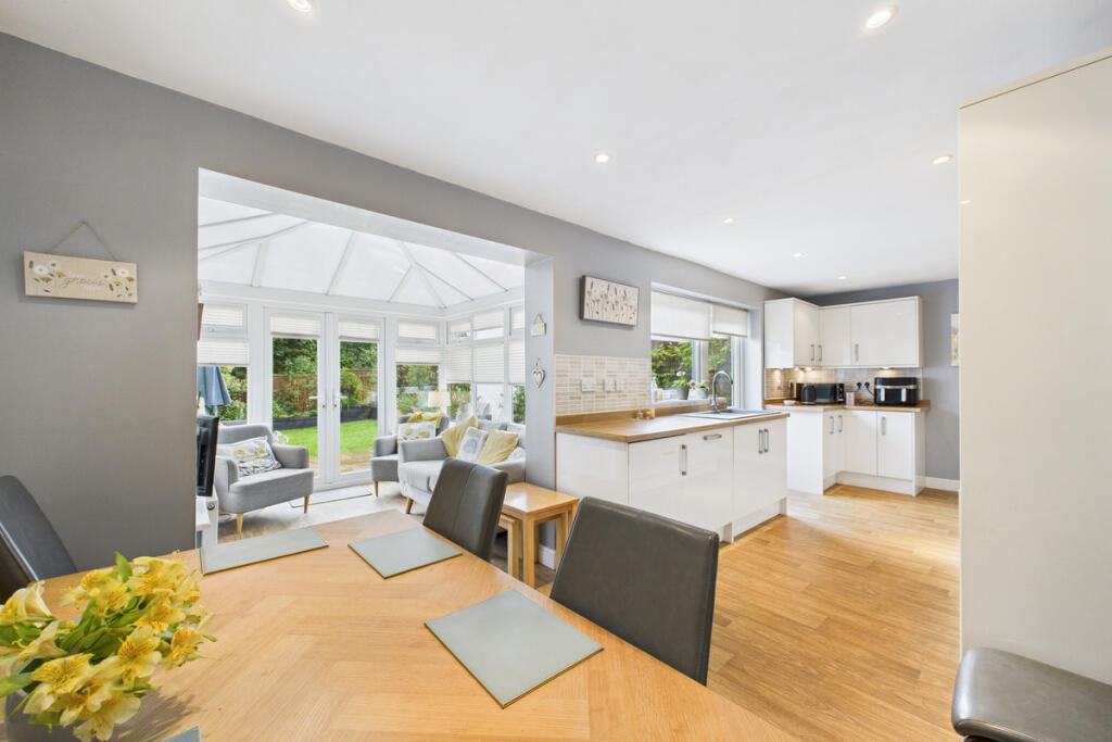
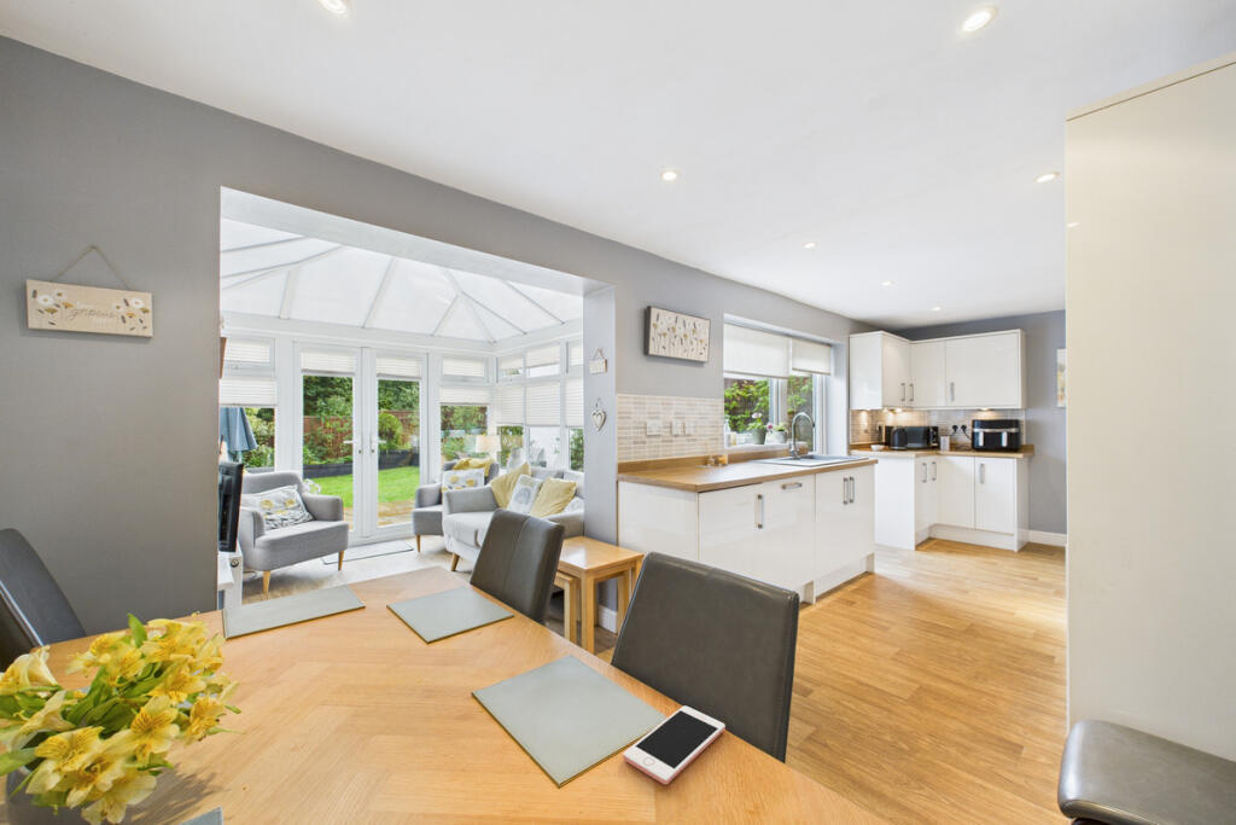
+ cell phone [622,705,727,785]
